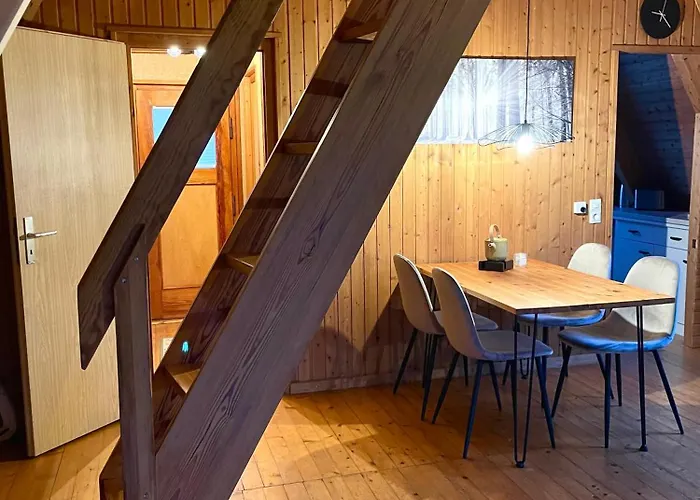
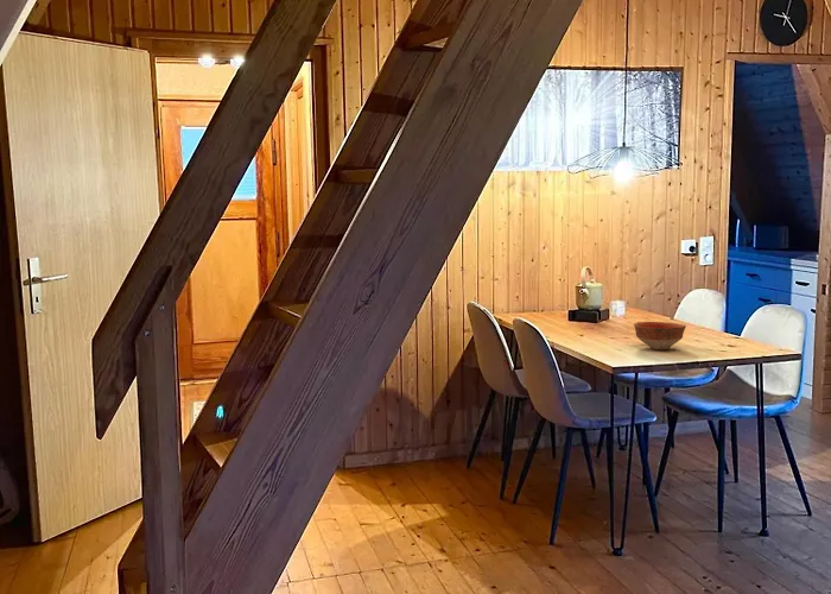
+ bowl [633,321,687,350]
